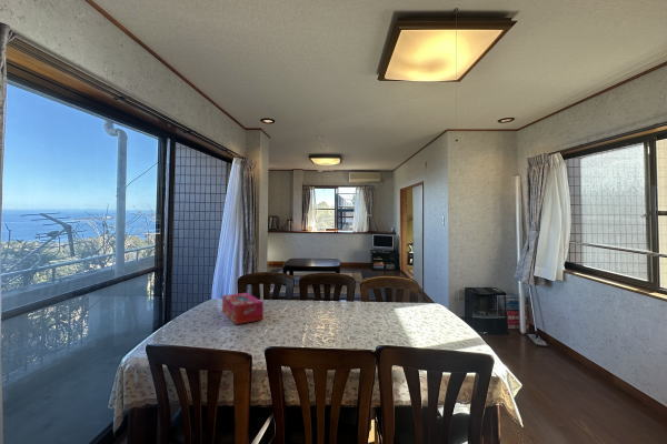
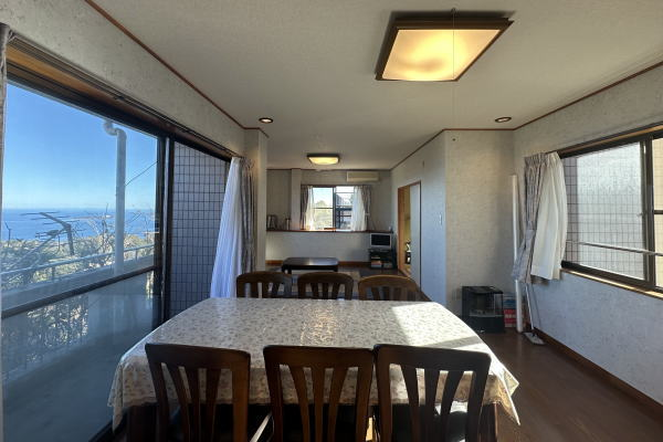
- tissue box [221,292,265,325]
